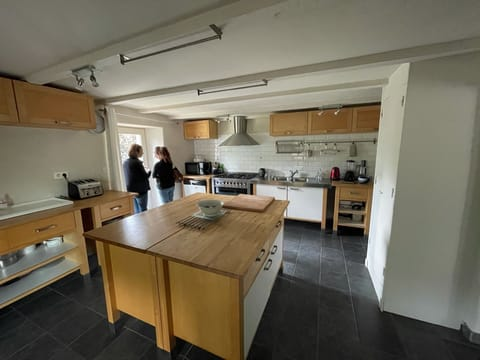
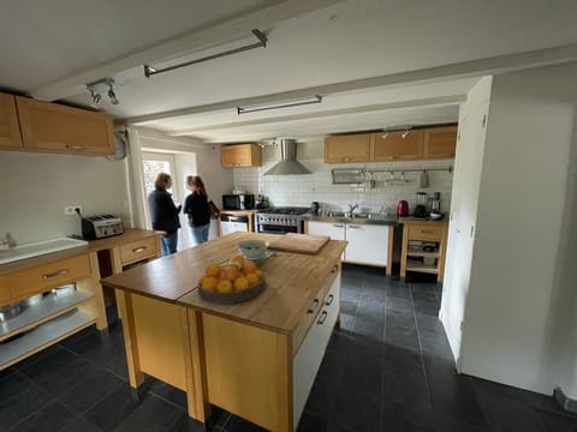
+ fruit bowl [196,253,266,305]
